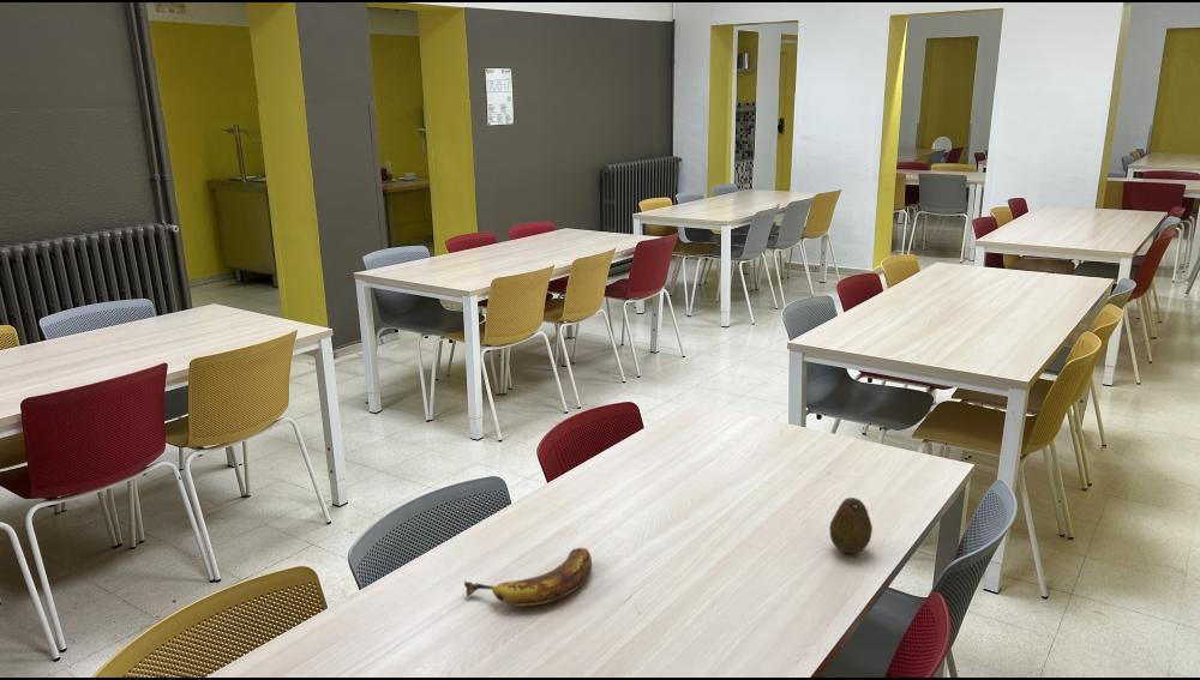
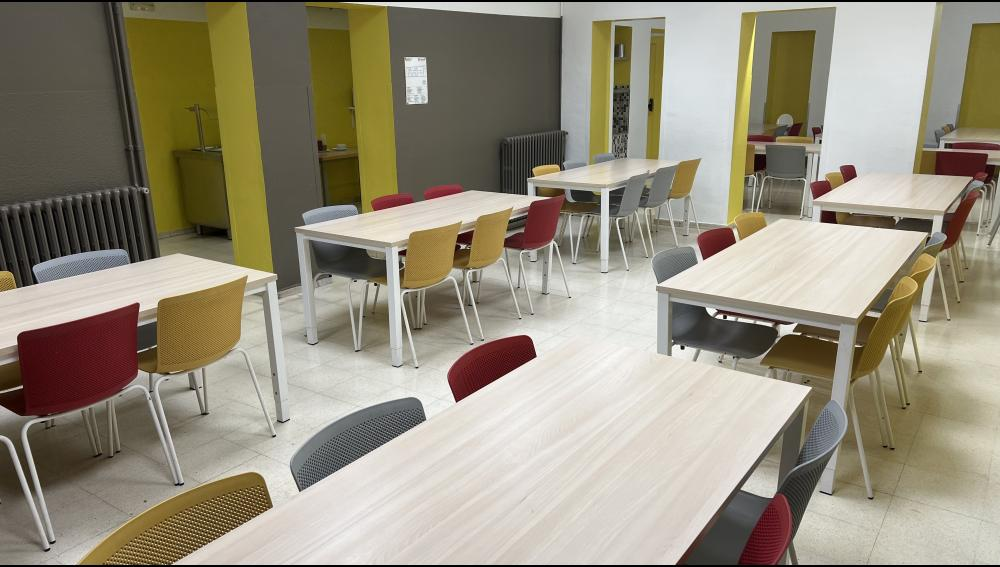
- banana [463,547,593,607]
- fruit [828,497,874,554]
